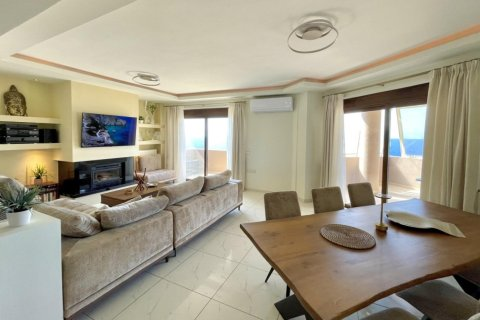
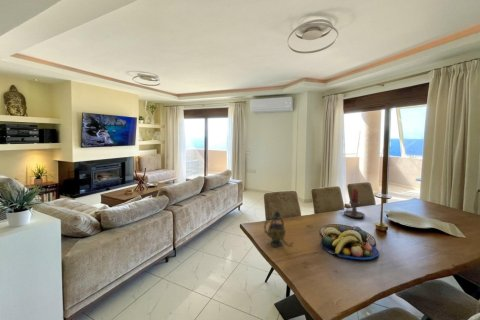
+ teapot [263,209,294,248]
+ fruit bowl [320,225,380,261]
+ candle holder [340,188,366,219]
